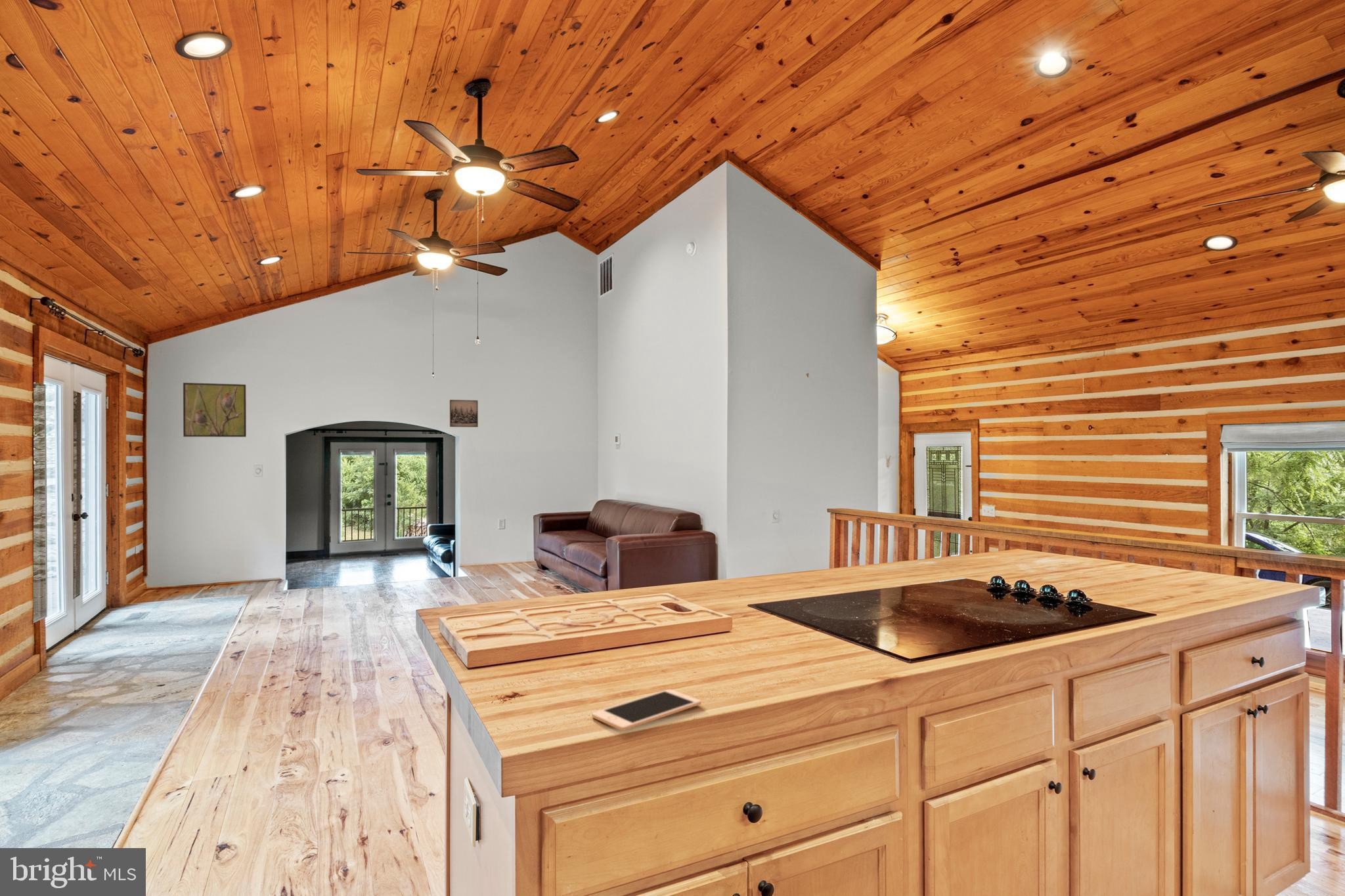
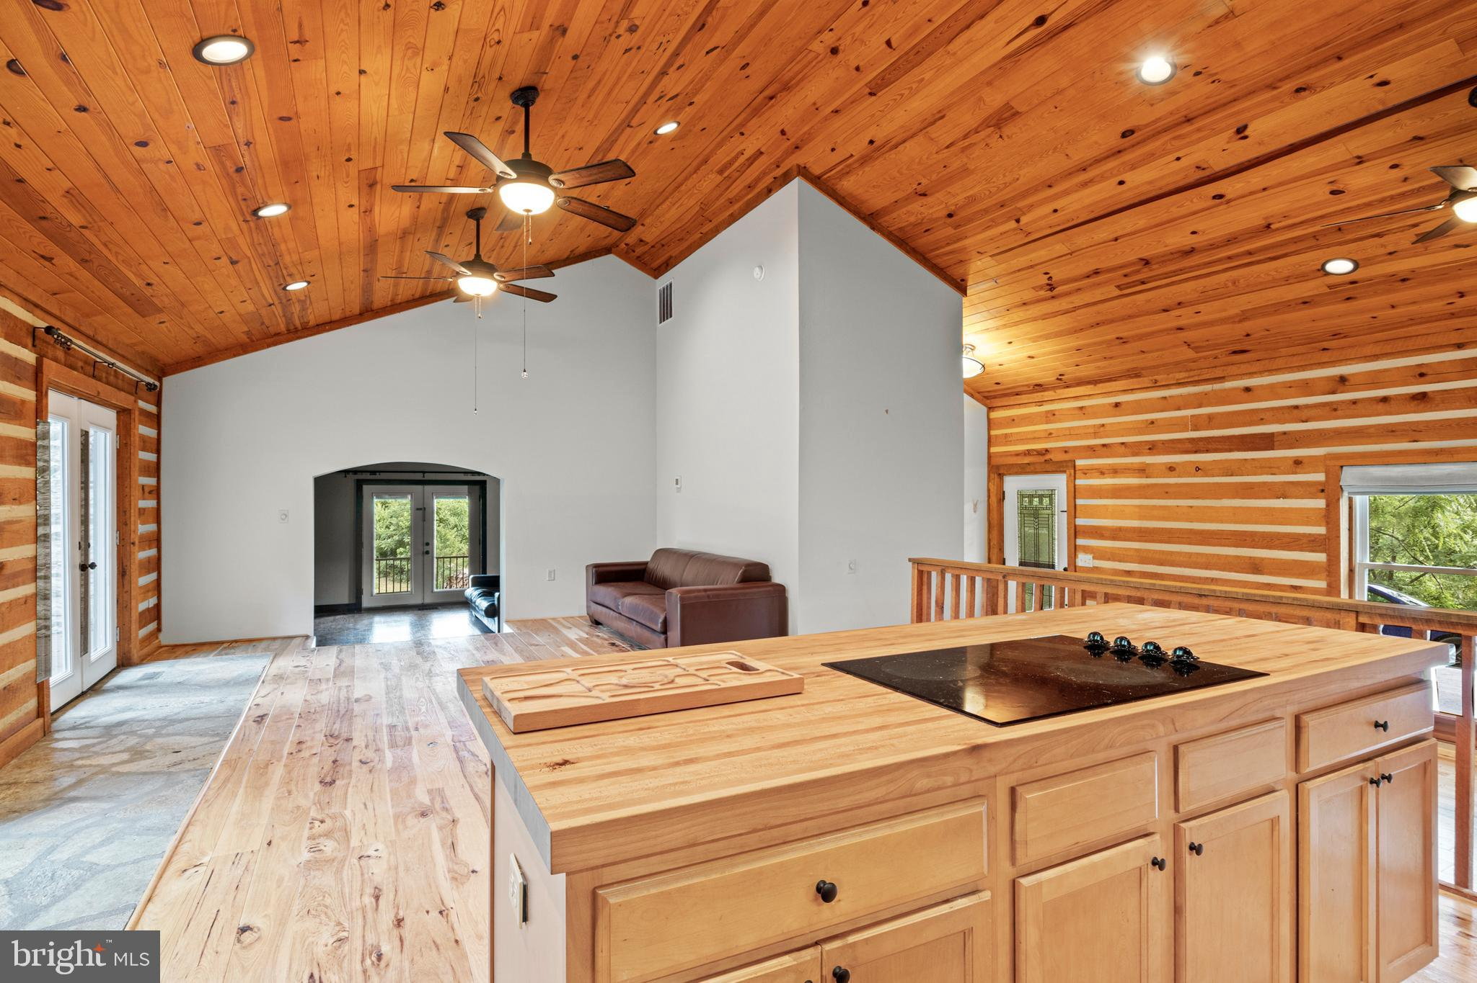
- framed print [183,382,247,438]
- cell phone [591,689,702,731]
- wall art [449,399,479,428]
